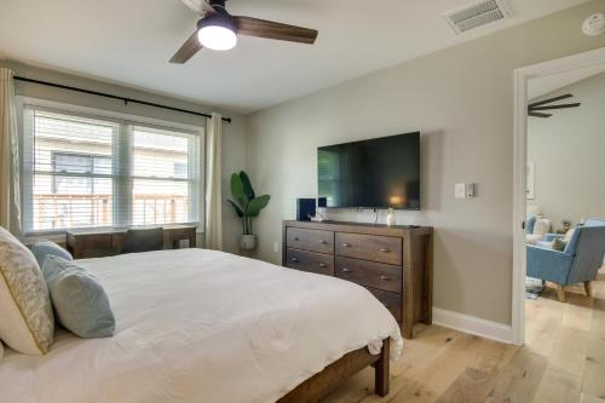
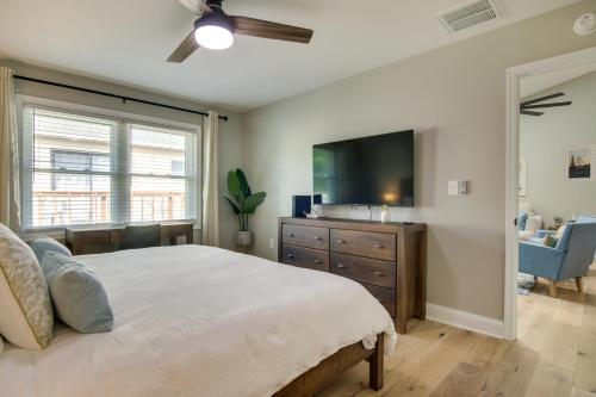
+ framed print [563,142,596,184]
